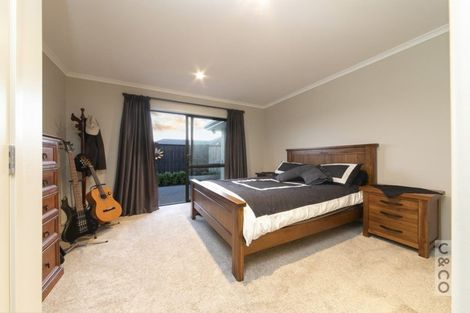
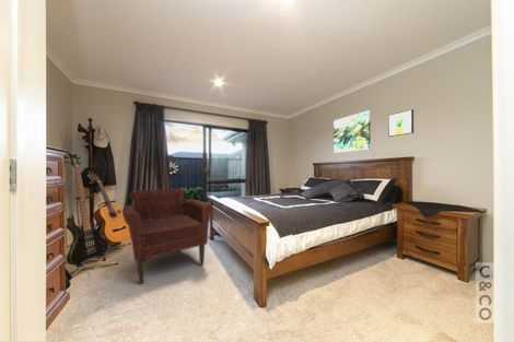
+ wall art [332,109,372,154]
+ leather [121,187,214,284]
+ wall art [387,108,414,138]
